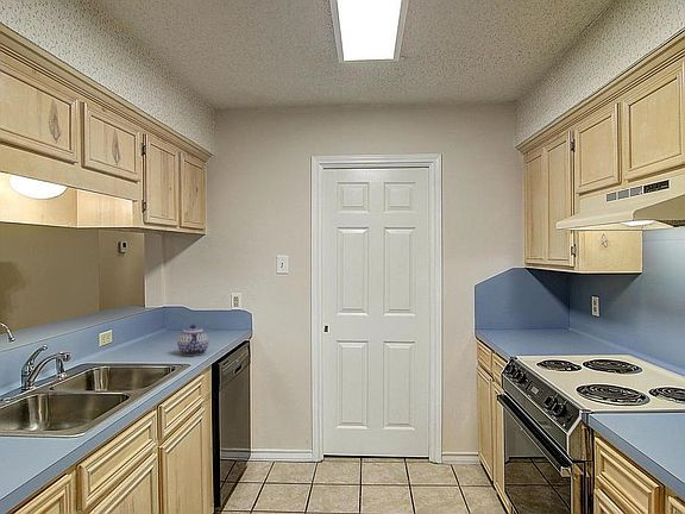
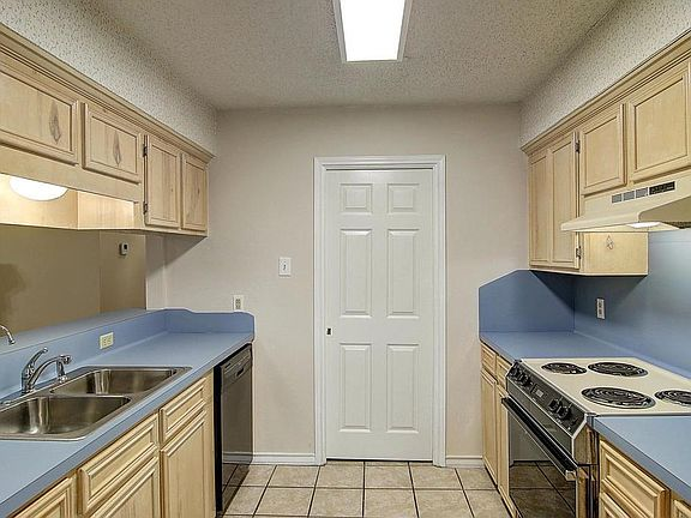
- teapot [176,324,209,357]
